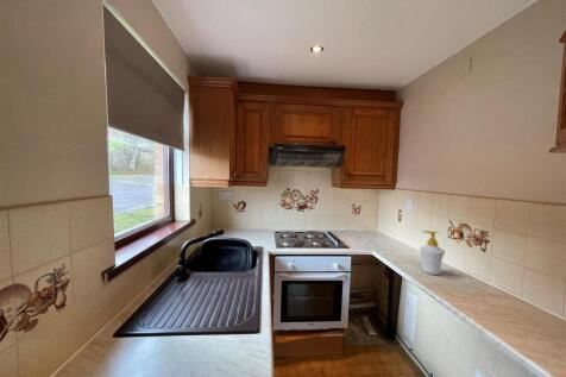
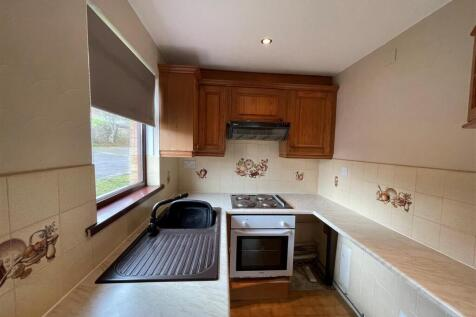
- soap bottle [419,230,446,276]
